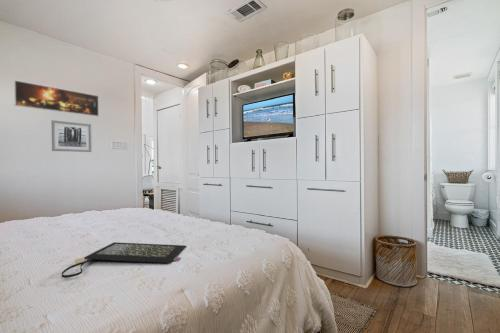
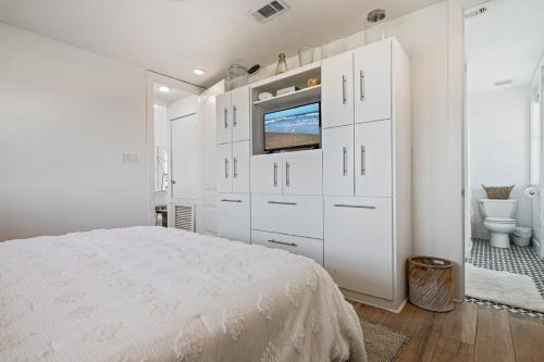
- wall art [51,119,93,153]
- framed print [13,79,100,118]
- clutch bag [61,241,187,279]
